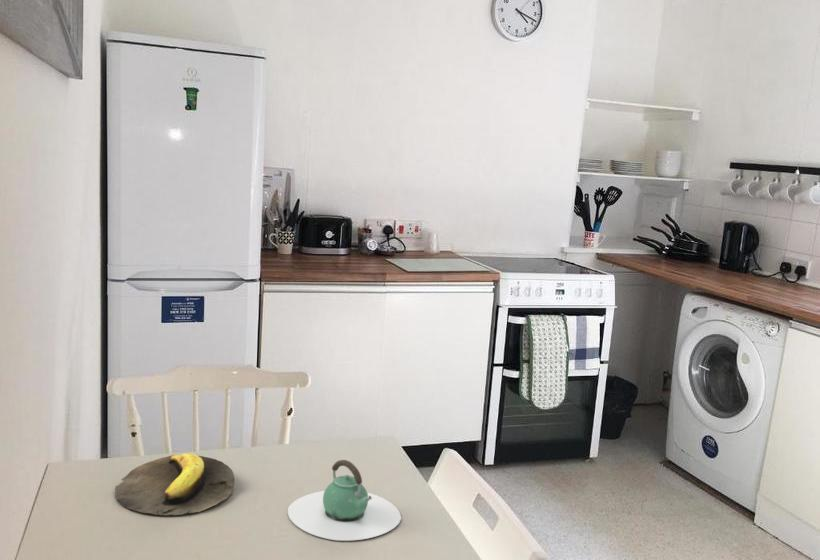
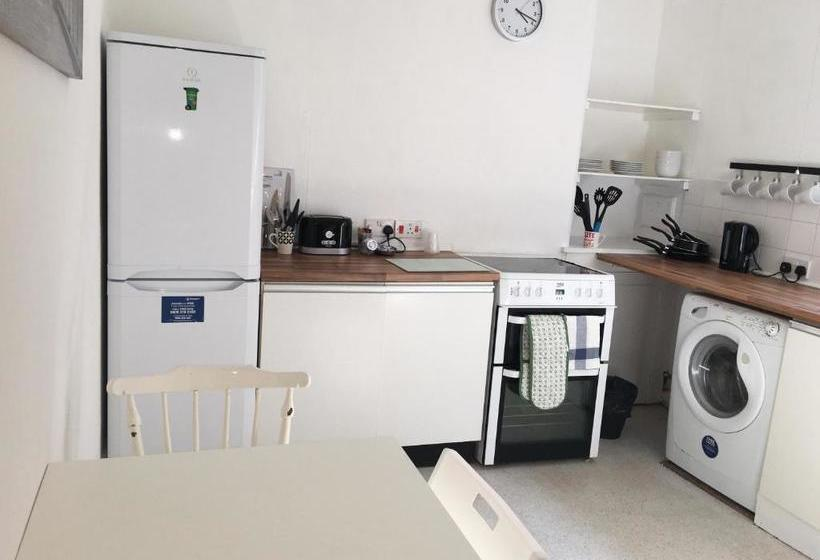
- teapot [287,459,402,542]
- banana [114,452,235,516]
